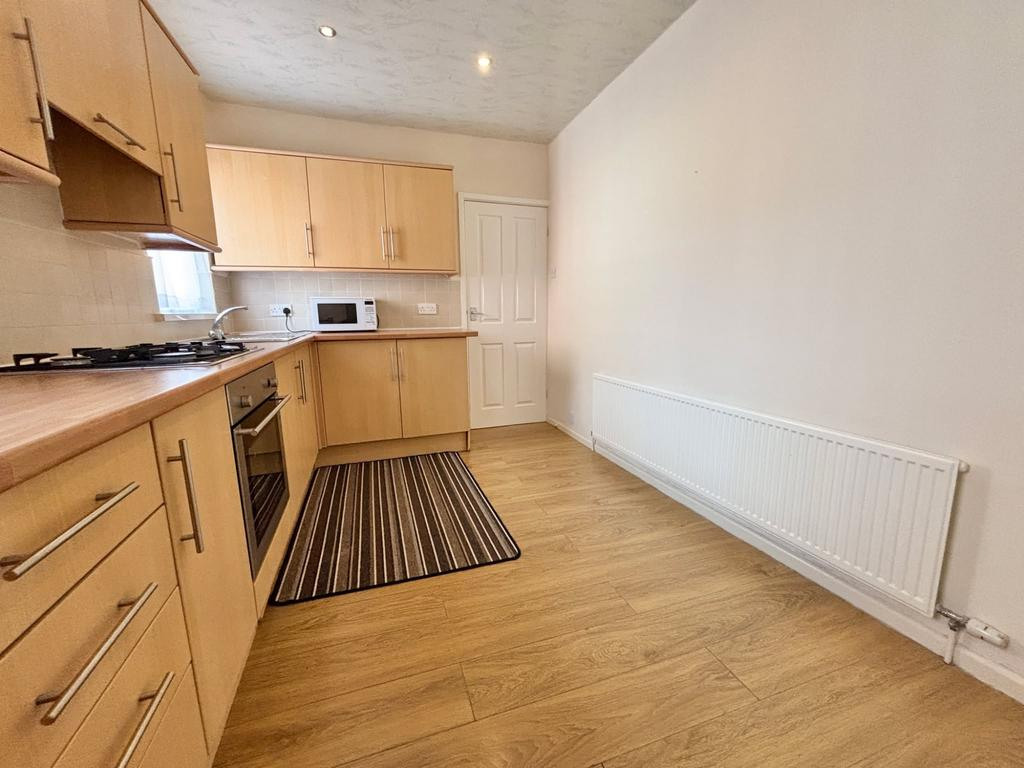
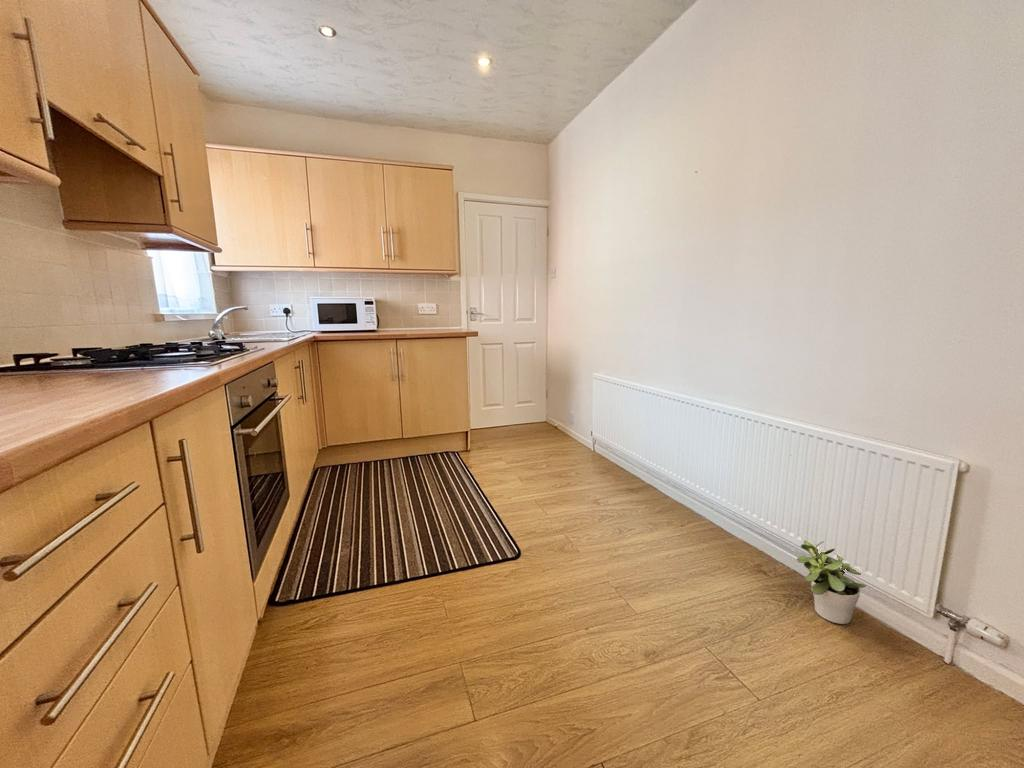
+ potted plant [796,539,867,625]
